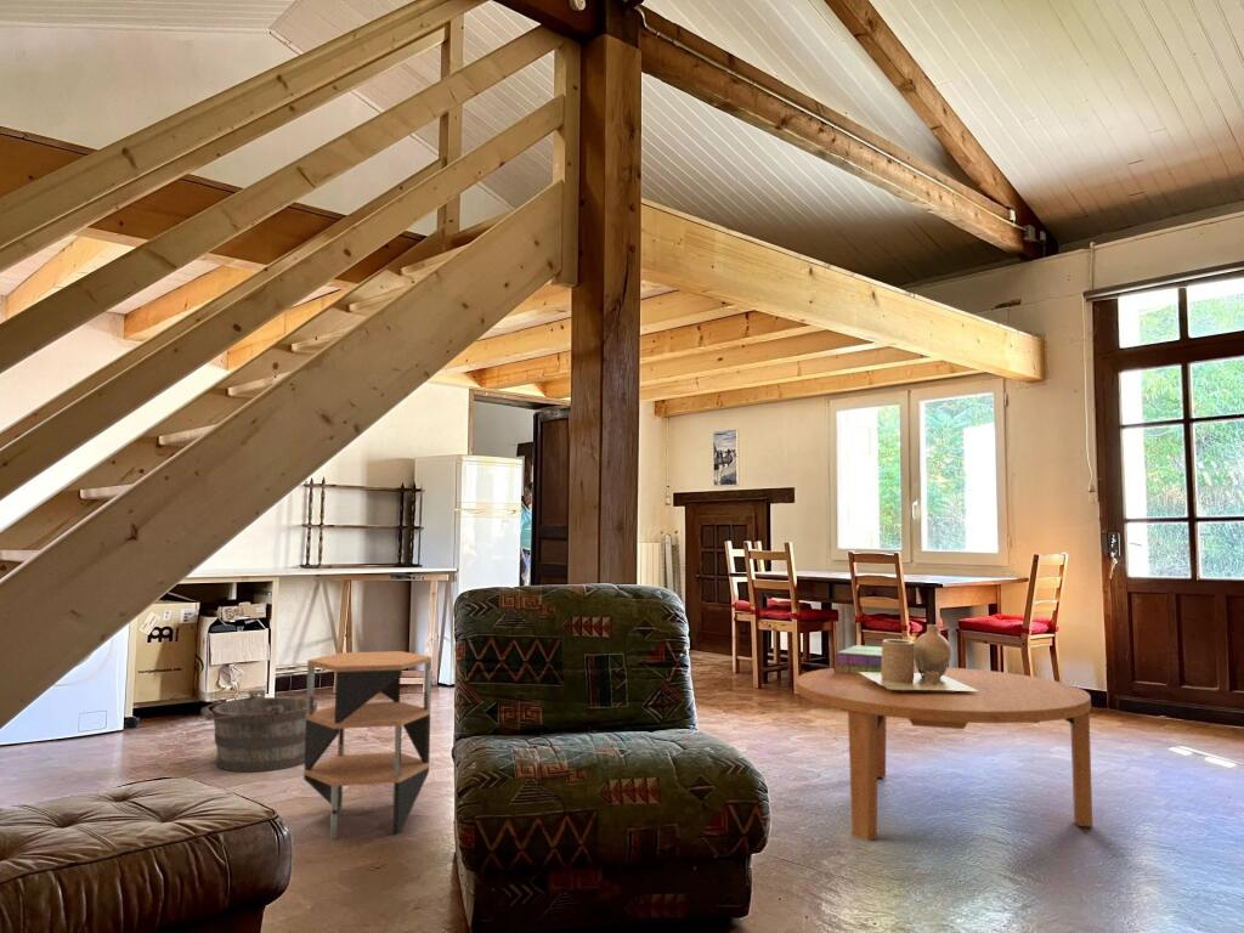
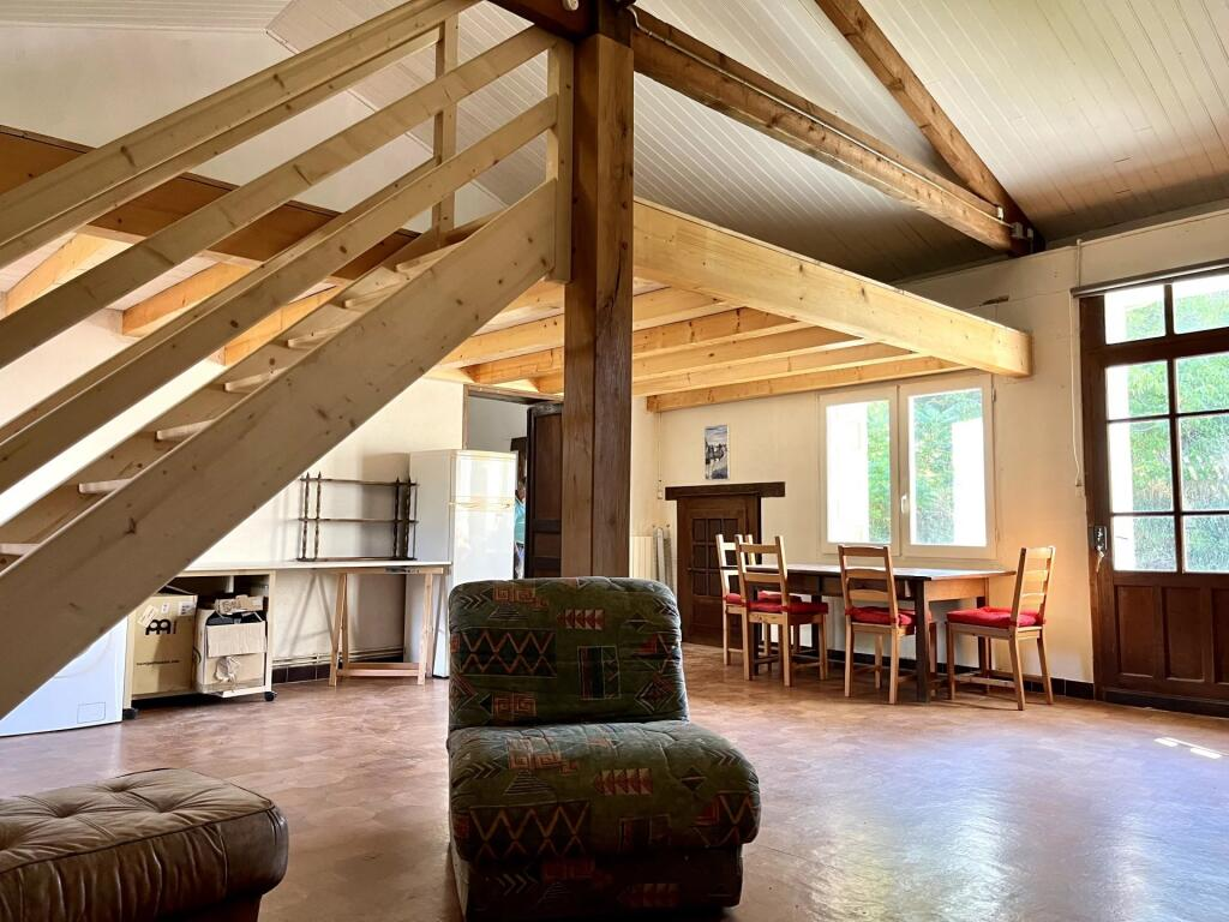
- coffee table [795,665,1093,842]
- bucket [199,689,318,773]
- side table [302,650,432,841]
- stack of books [832,644,882,674]
- vase [858,623,978,691]
